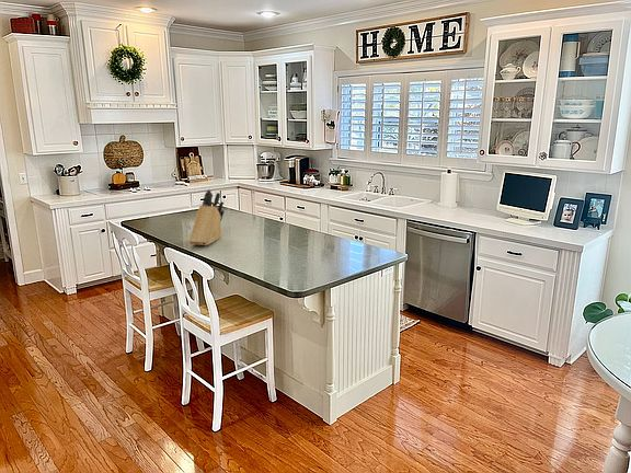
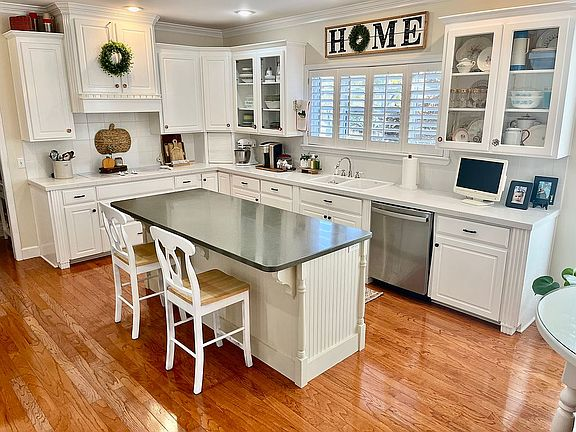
- knife block [187,188,226,246]
